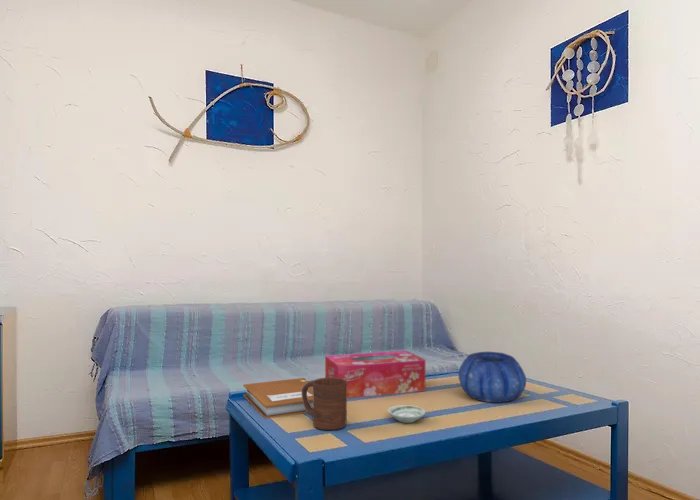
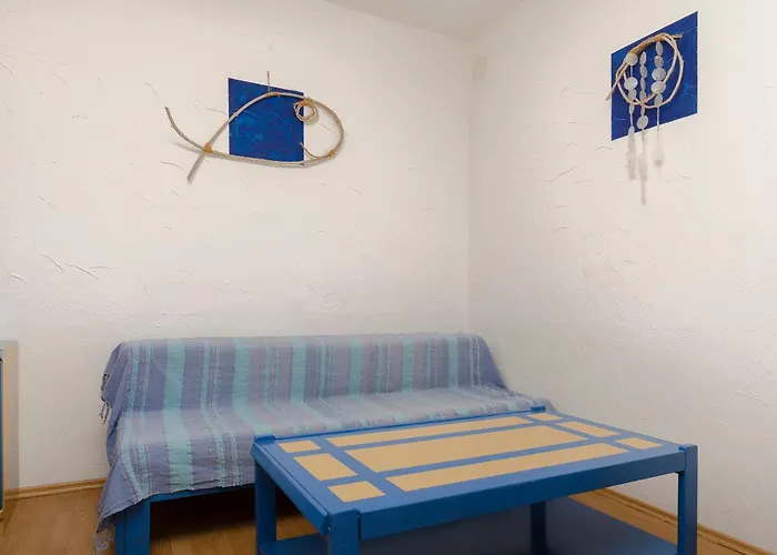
- tissue box [324,350,426,399]
- cup [302,377,348,431]
- notebook [242,377,313,419]
- saucer [387,404,426,424]
- decorative bowl [458,351,527,404]
